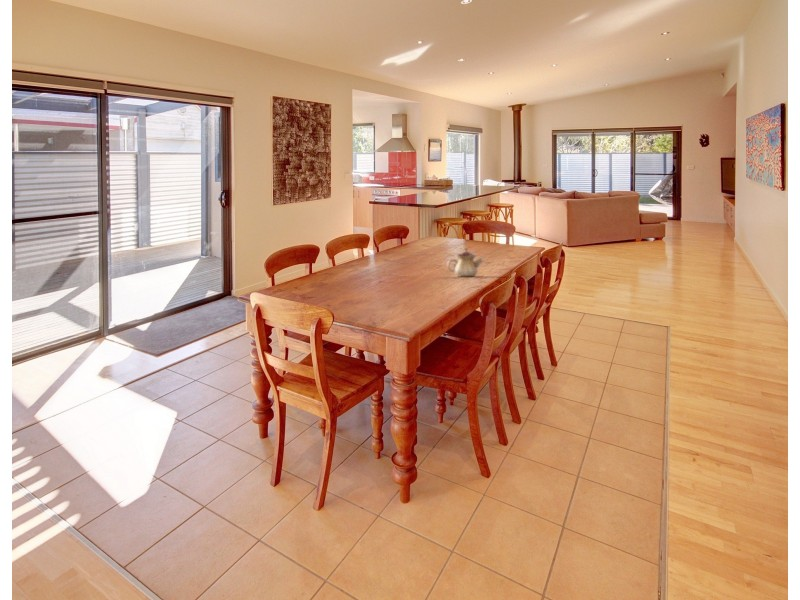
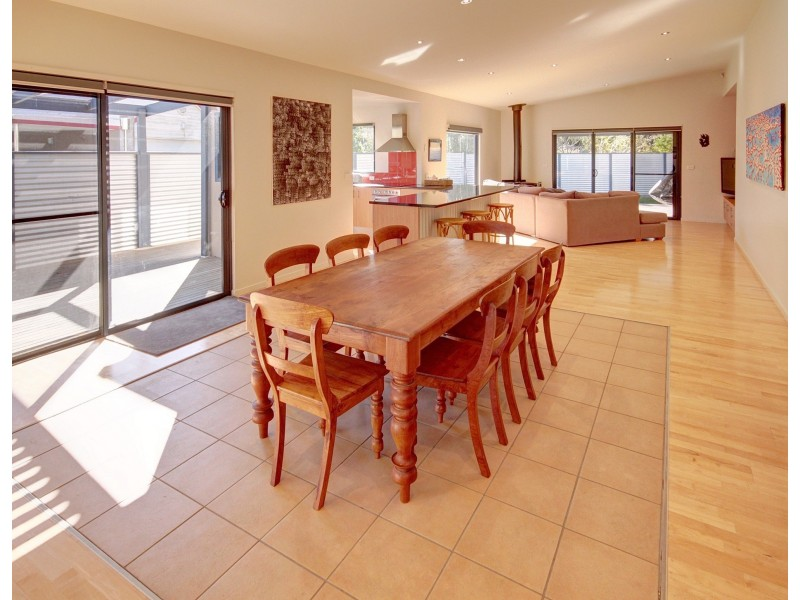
- teapot [446,247,484,277]
